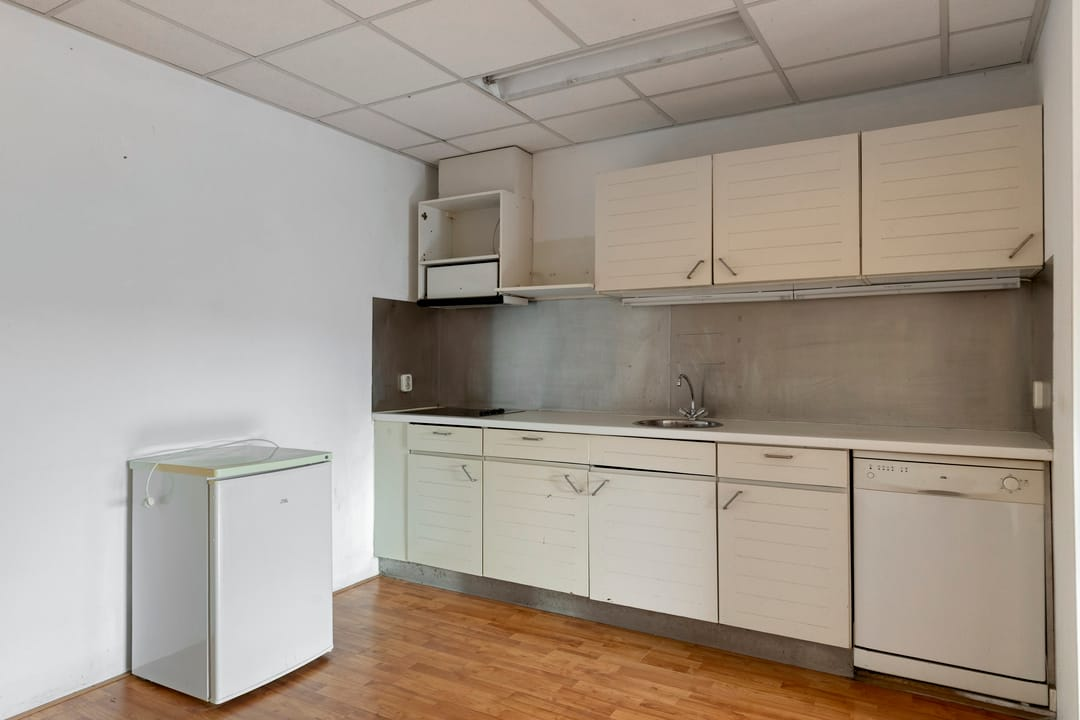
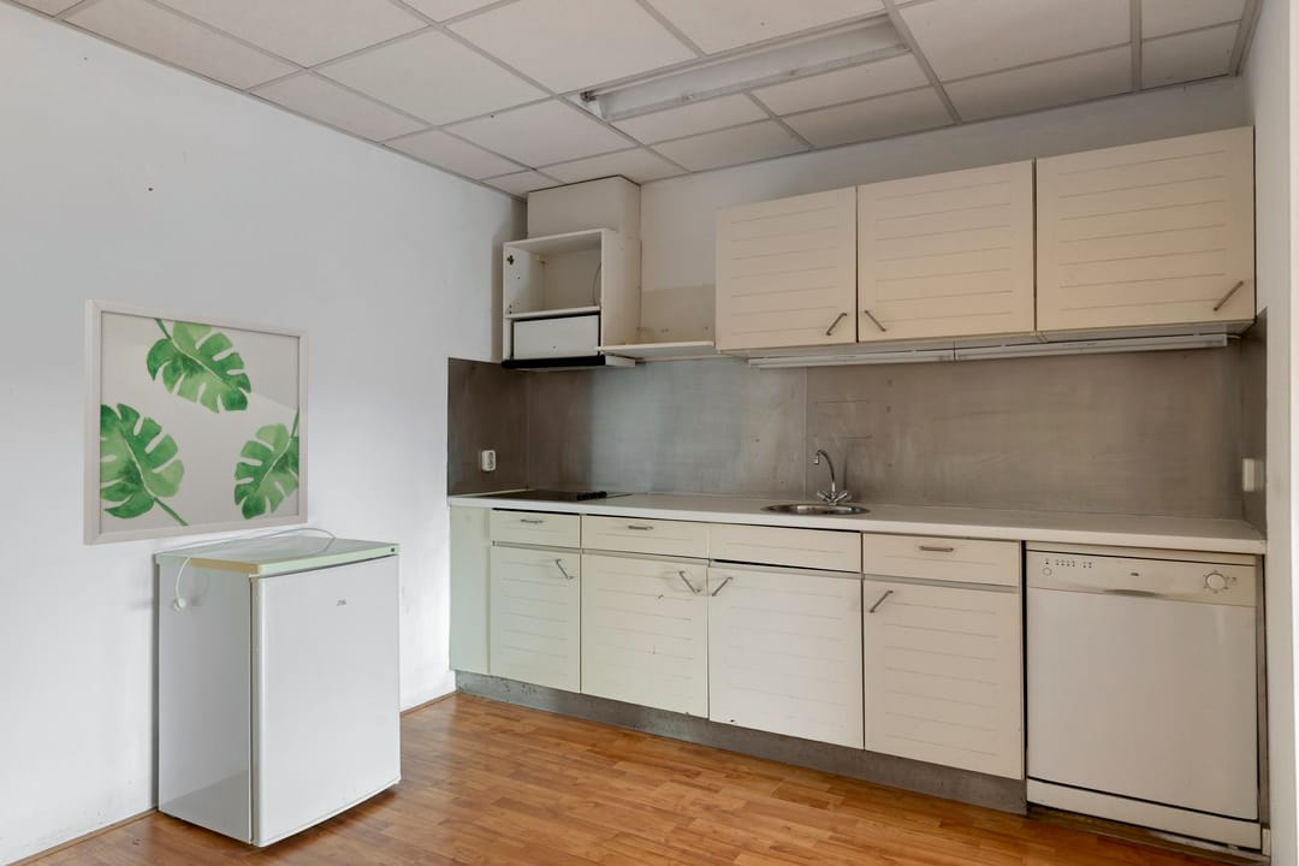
+ wall art [82,298,309,546]
